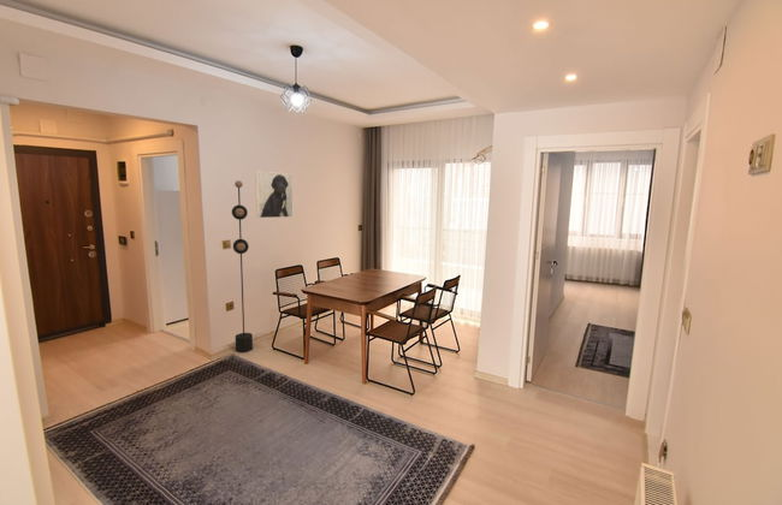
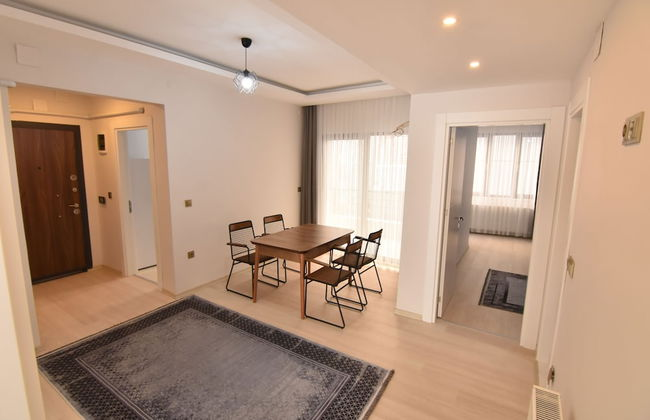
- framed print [254,170,295,219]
- floor lamp [231,179,327,420]
